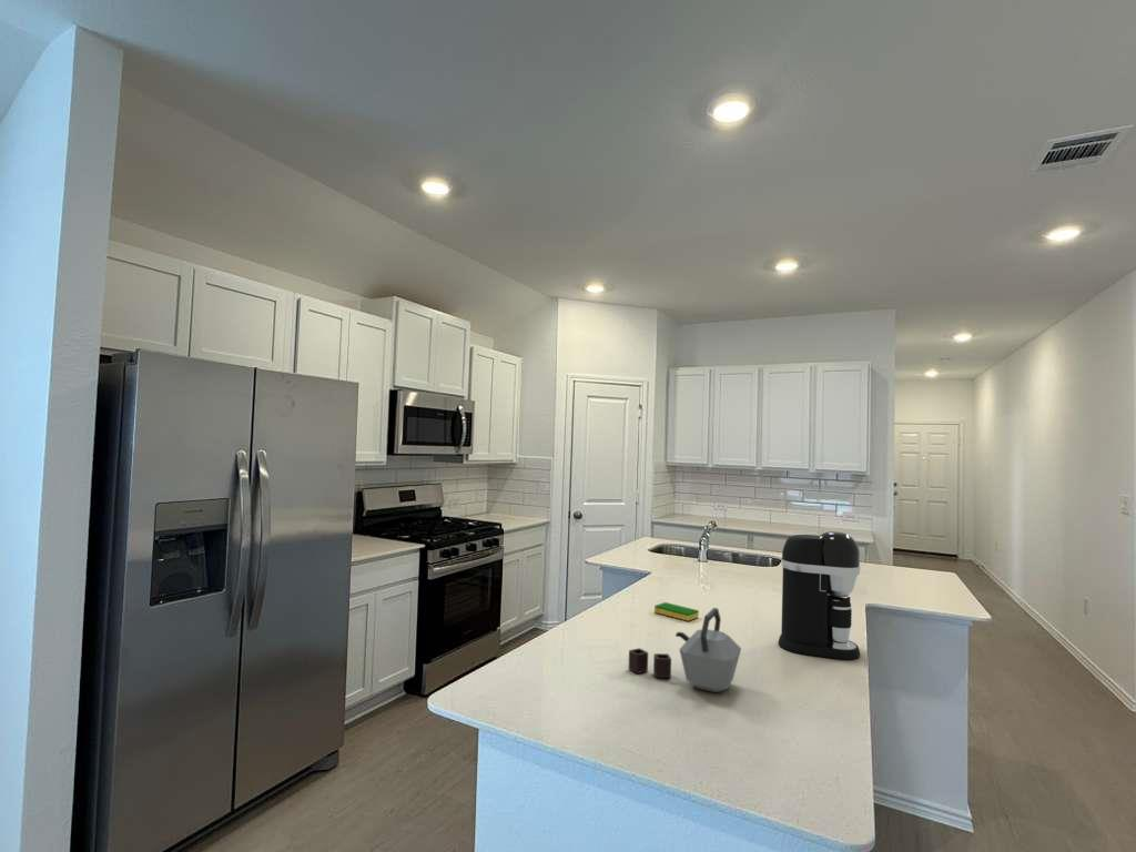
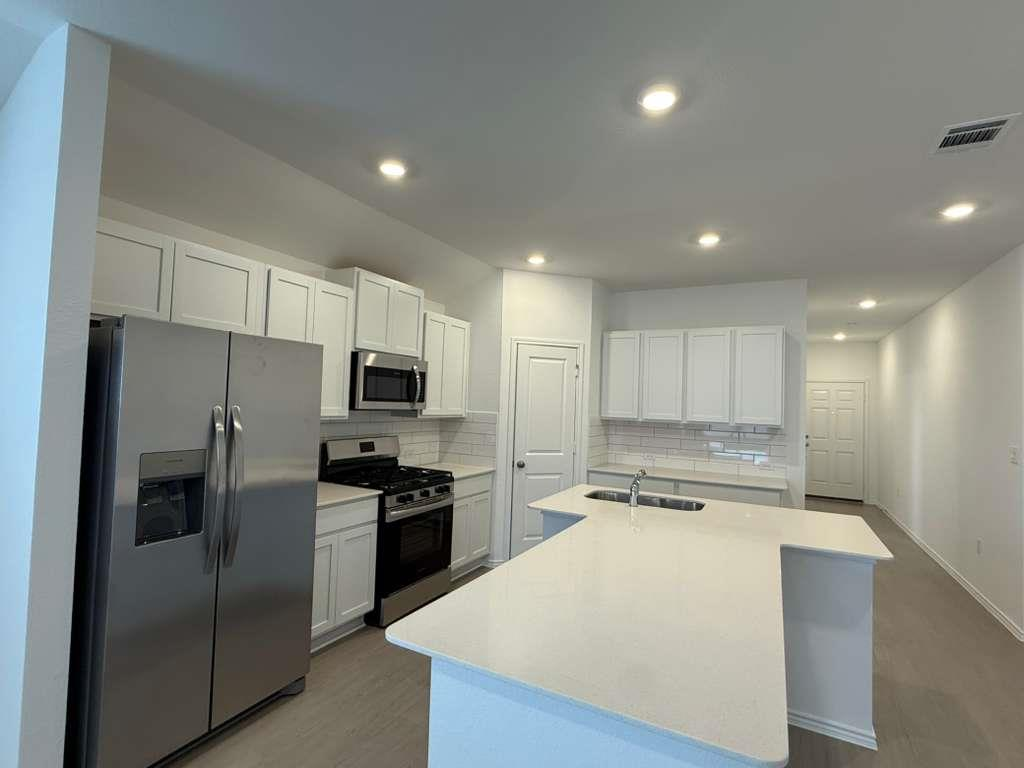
- kettle [627,607,742,693]
- dish sponge [653,601,700,622]
- coffee maker [777,530,862,660]
